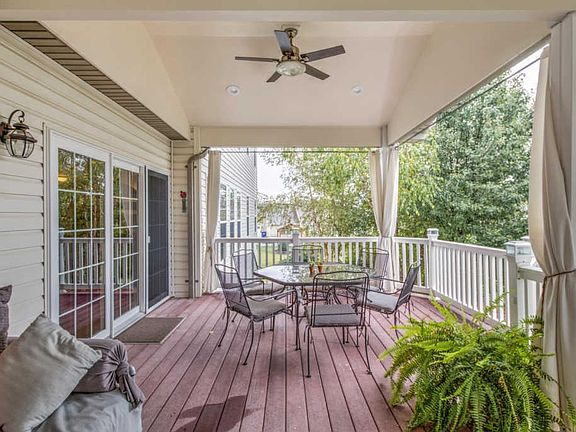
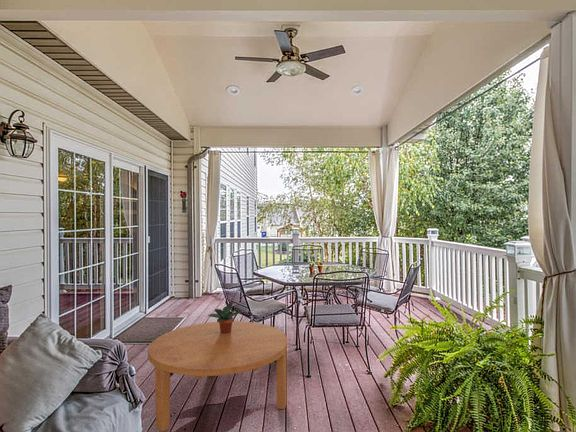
+ coffee table [147,320,289,432]
+ potted plant [207,299,245,334]
